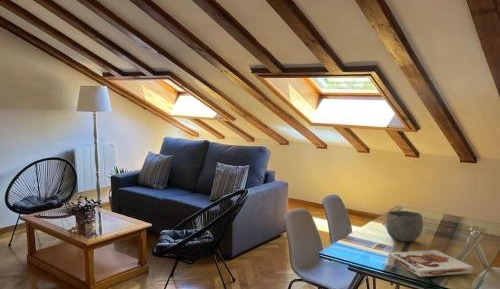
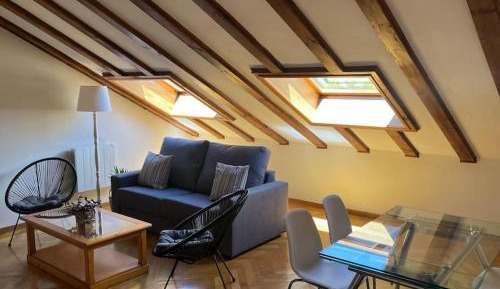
- bowl [386,210,424,242]
- board game [388,249,474,278]
